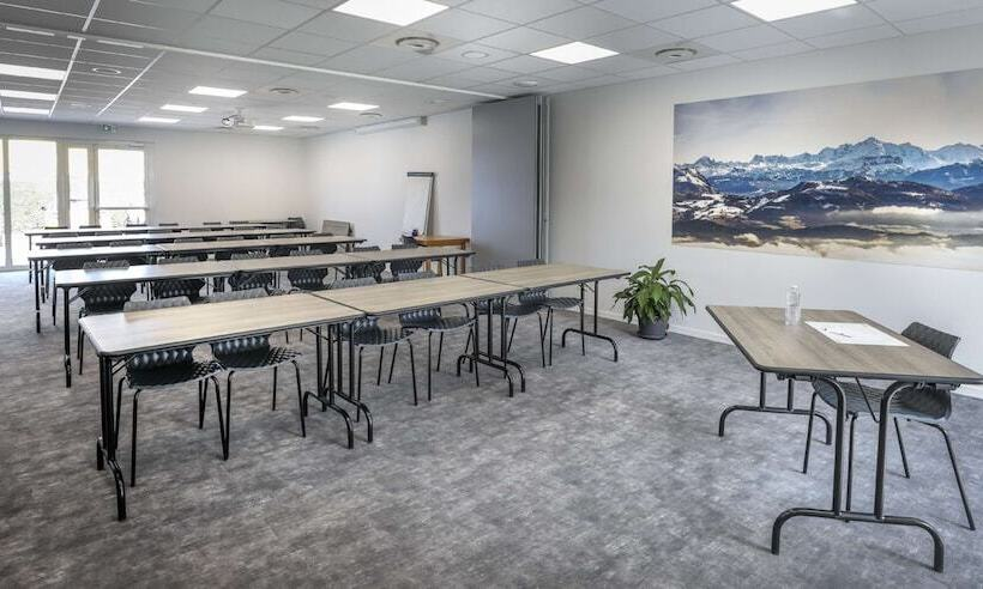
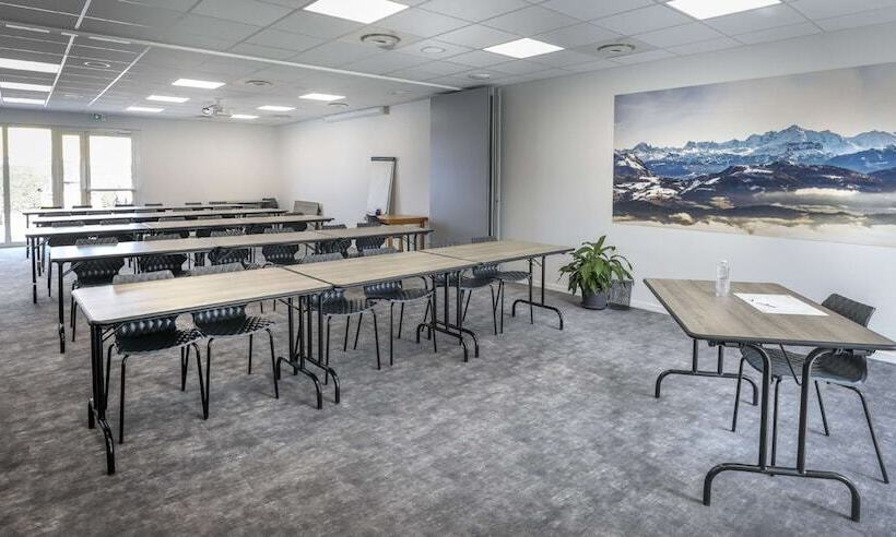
+ waste bin [606,278,634,311]
